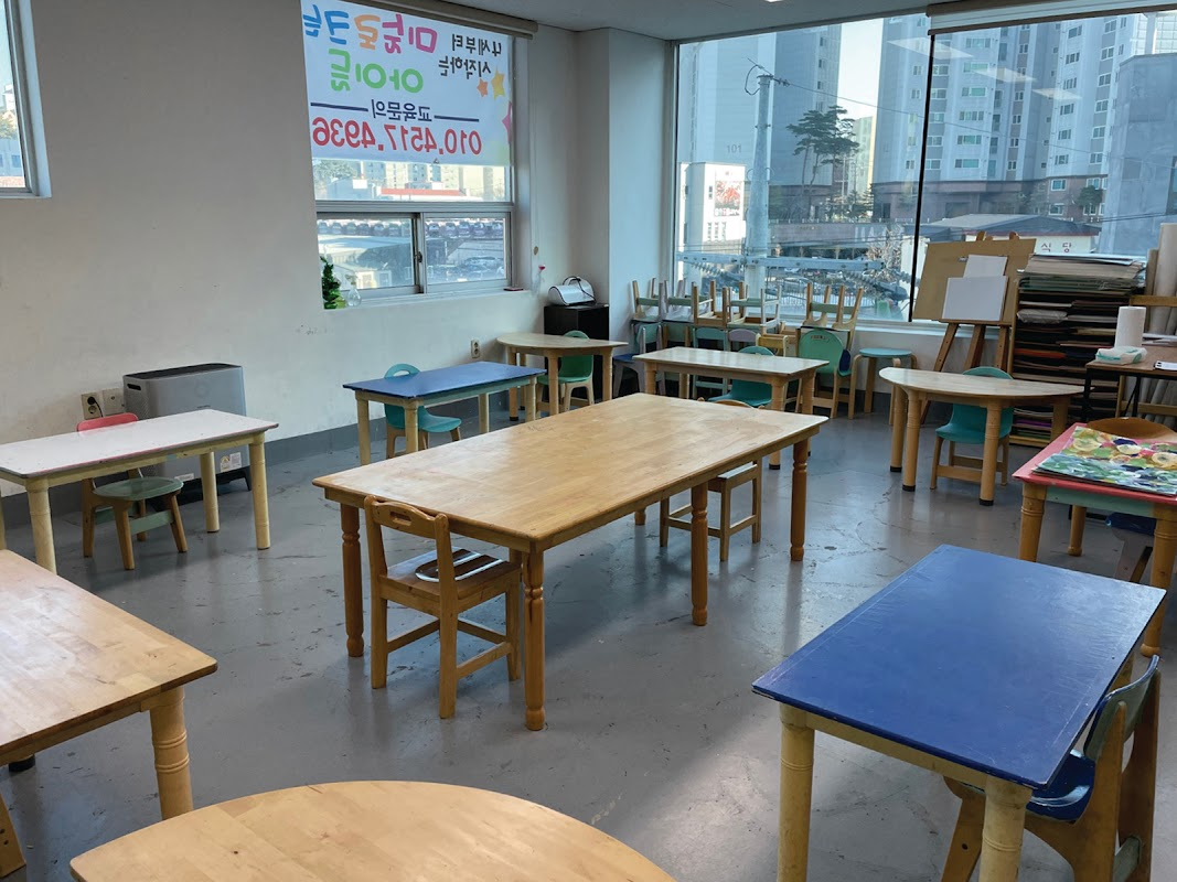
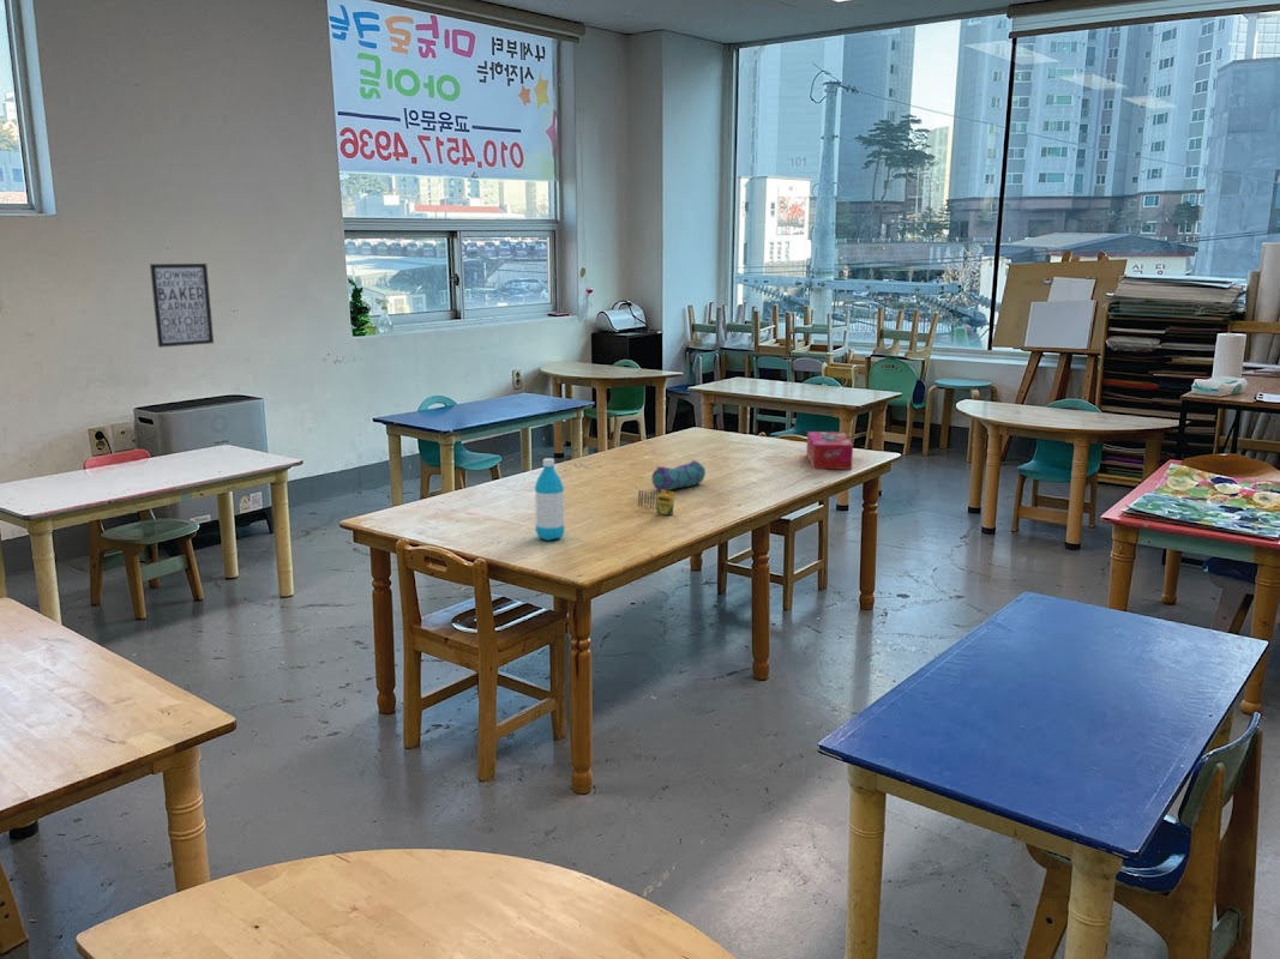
+ water bottle [534,457,565,542]
+ wall art [149,263,215,349]
+ crayon [637,489,675,517]
+ pencil case [651,459,707,493]
+ tissue box [805,430,854,471]
